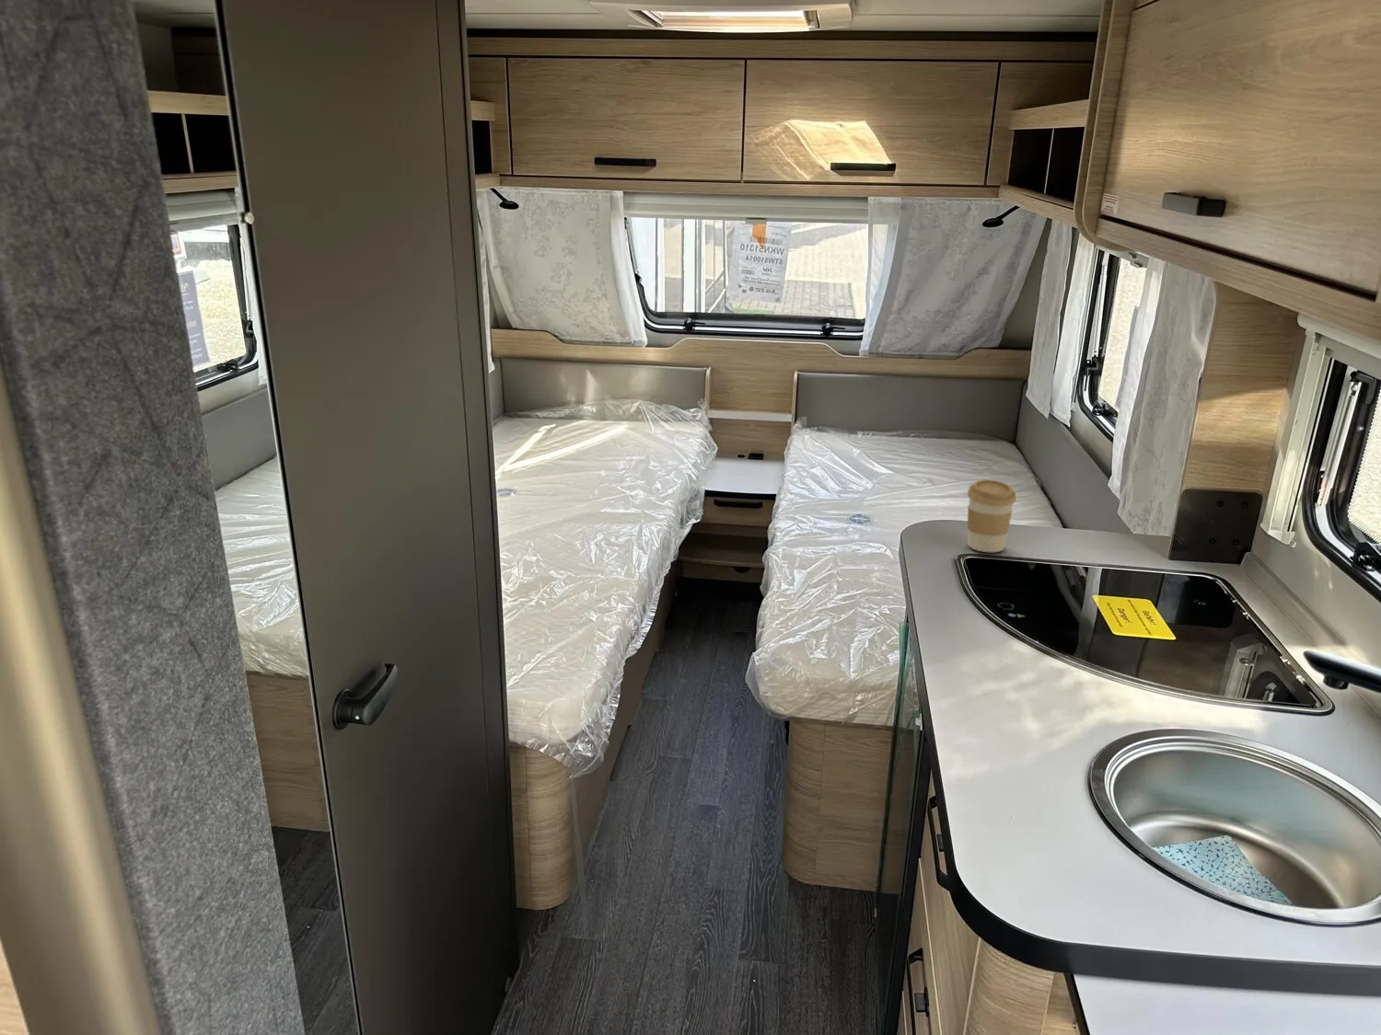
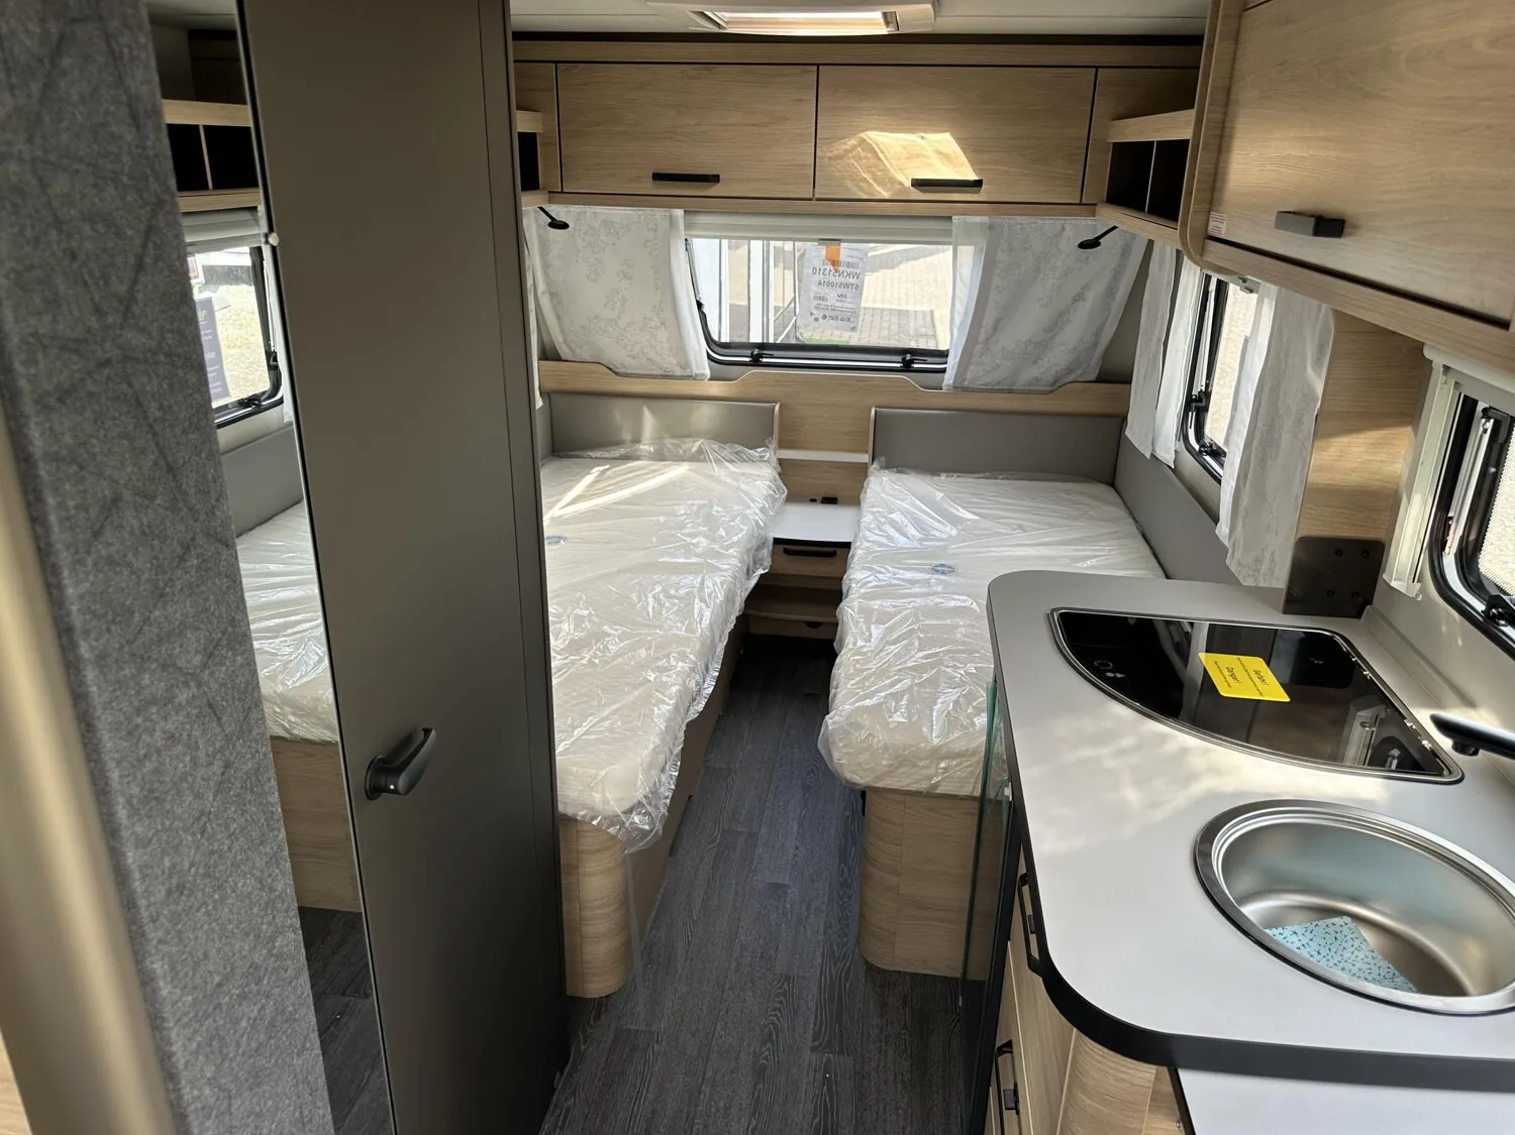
- coffee cup [967,478,1018,553]
